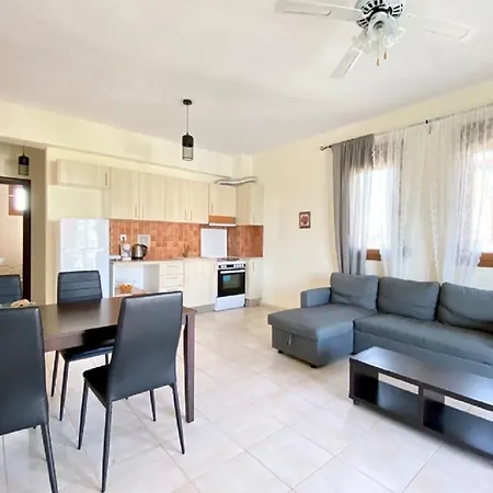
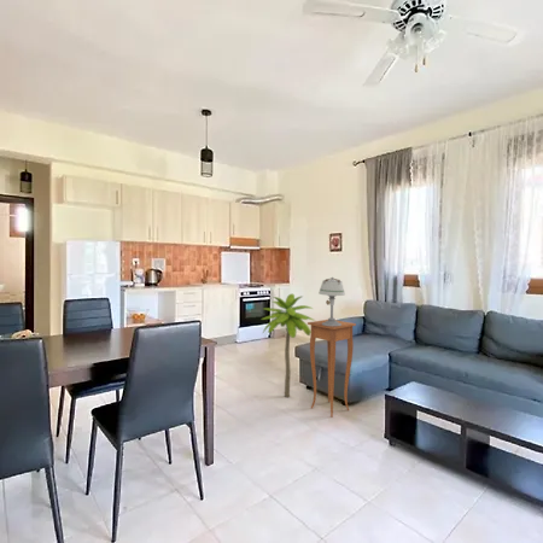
+ side table [306,319,357,418]
+ table lamp [317,276,346,326]
+ palm tree [259,292,316,398]
